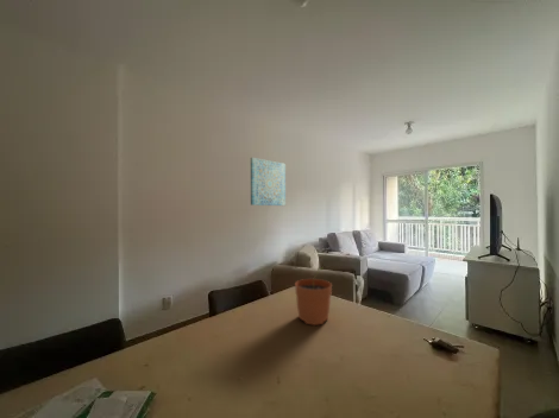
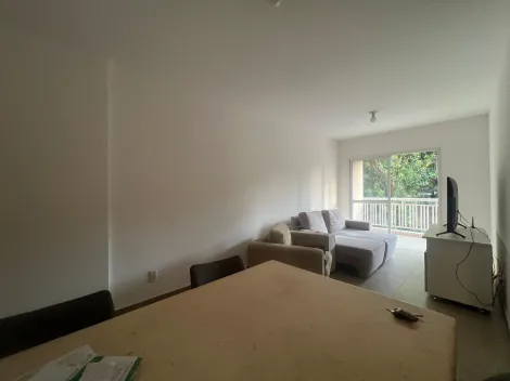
- plant pot [294,267,333,327]
- wall art [250,157,287,207]
